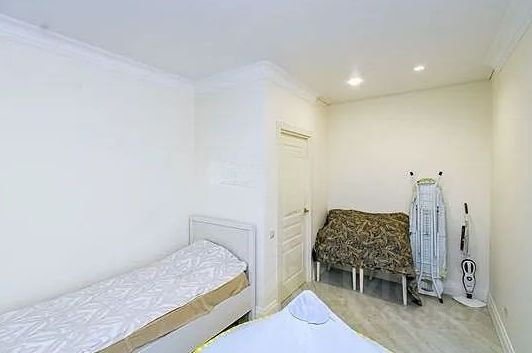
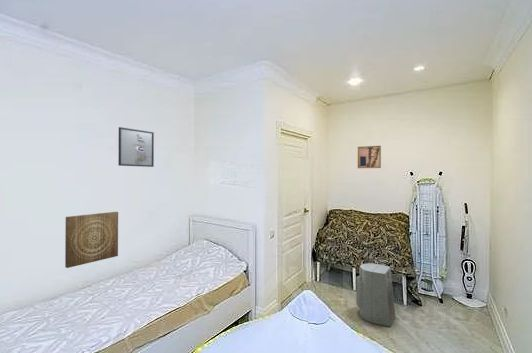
+ wall art [64,211,119,269]
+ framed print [117,126,155,168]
+ wall art [357,145,382,169]
+ fan [355,262,396,327]
